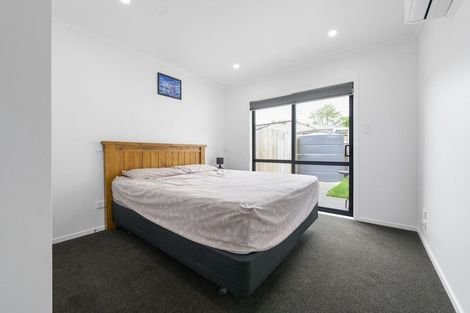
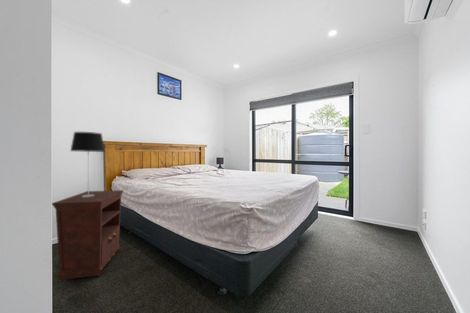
+ nightstand [51,189,125,281]
+ table lamp [69,131,106,197]
